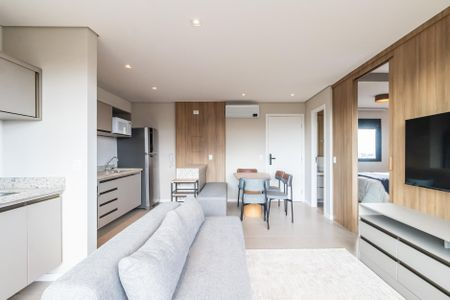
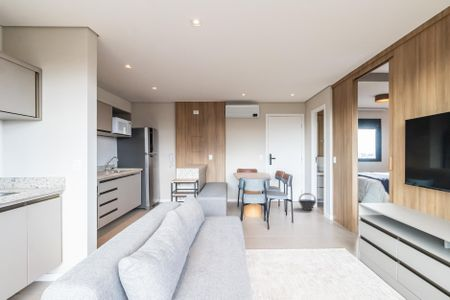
+ bucket [297,192,317,211]
